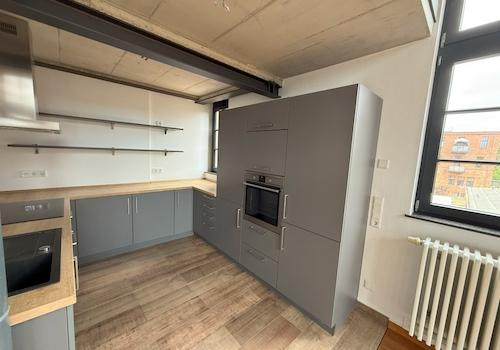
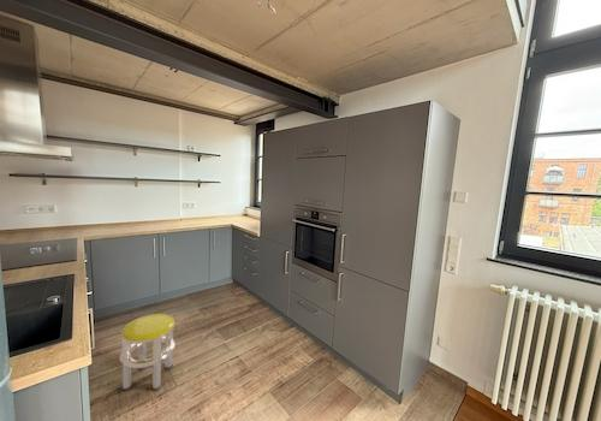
+ stool [118,313,177,391]
